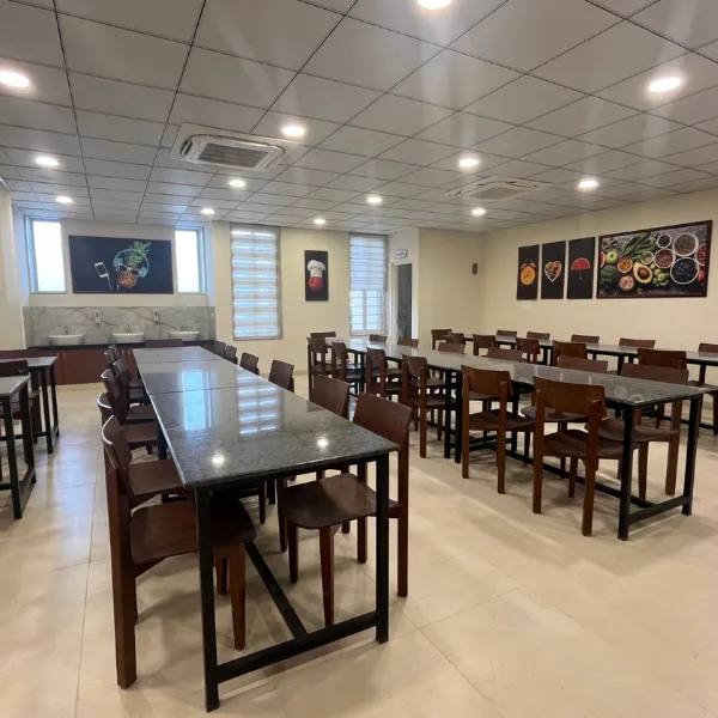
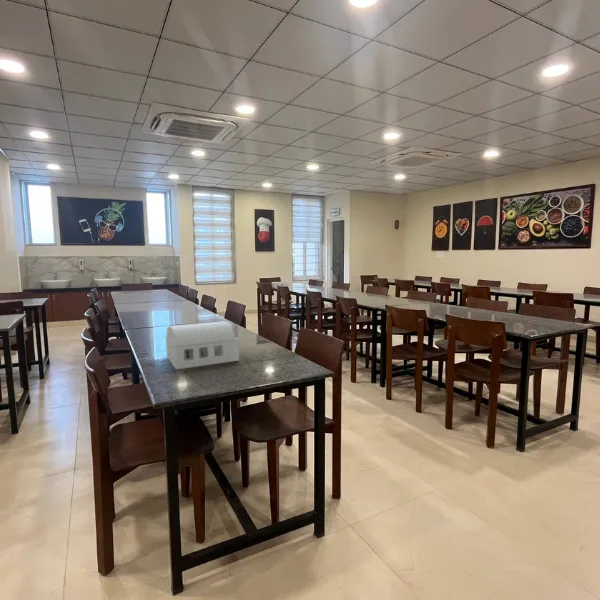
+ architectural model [165,320,240,370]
